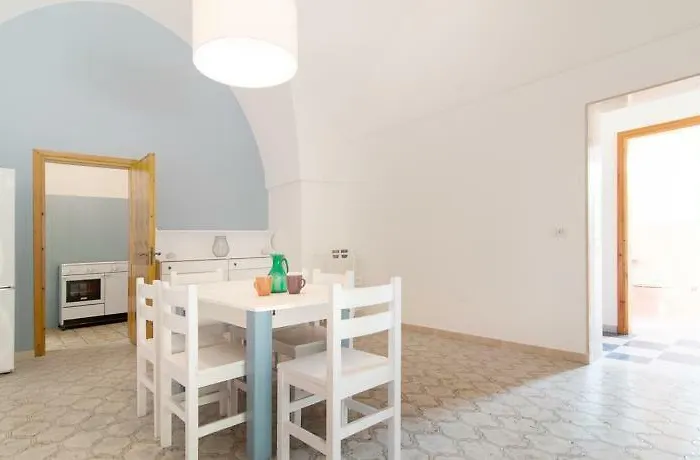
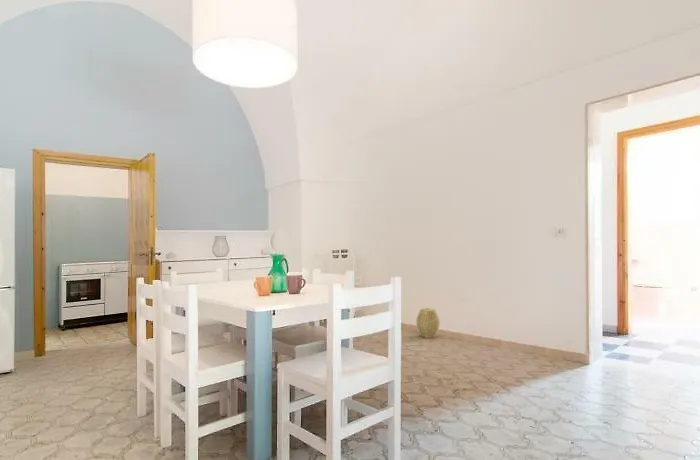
+ woven basket [415,307,441,339]
